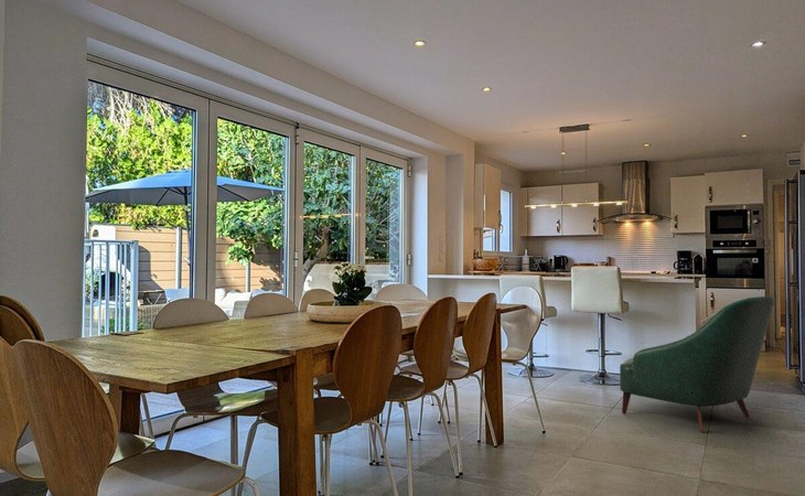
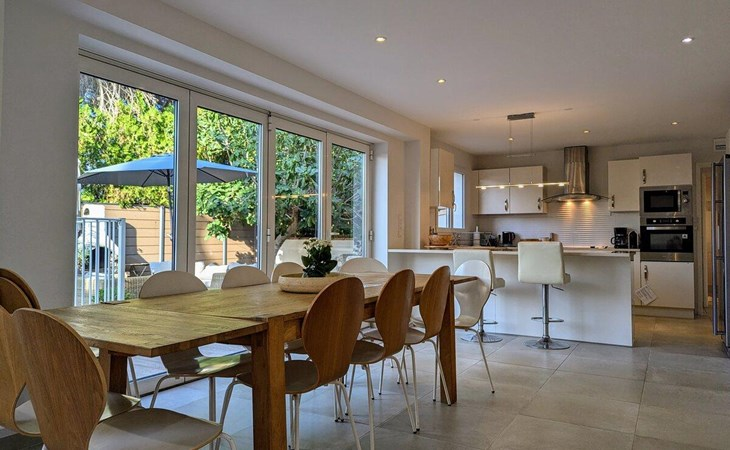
- armchair [619,295,775,433]
